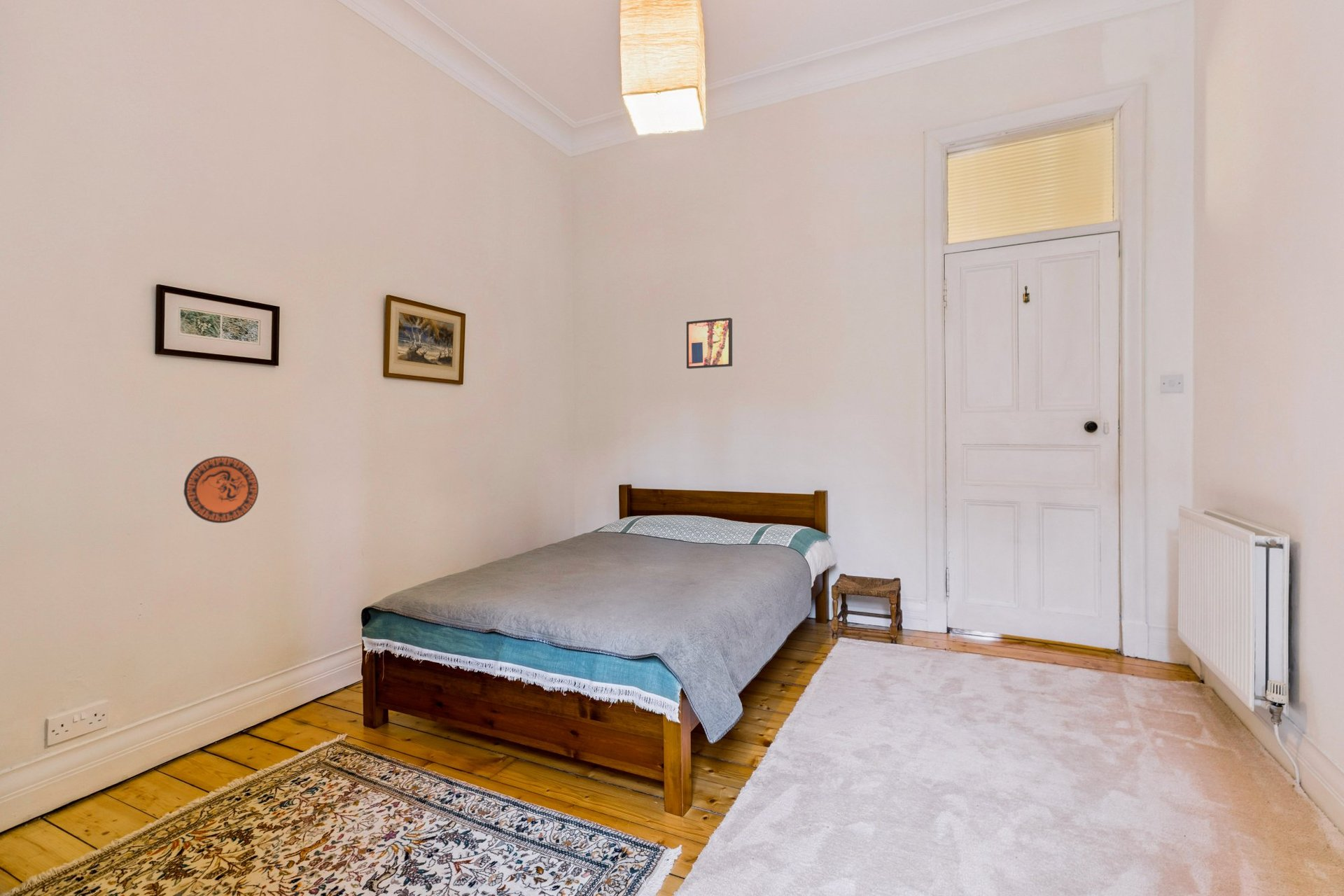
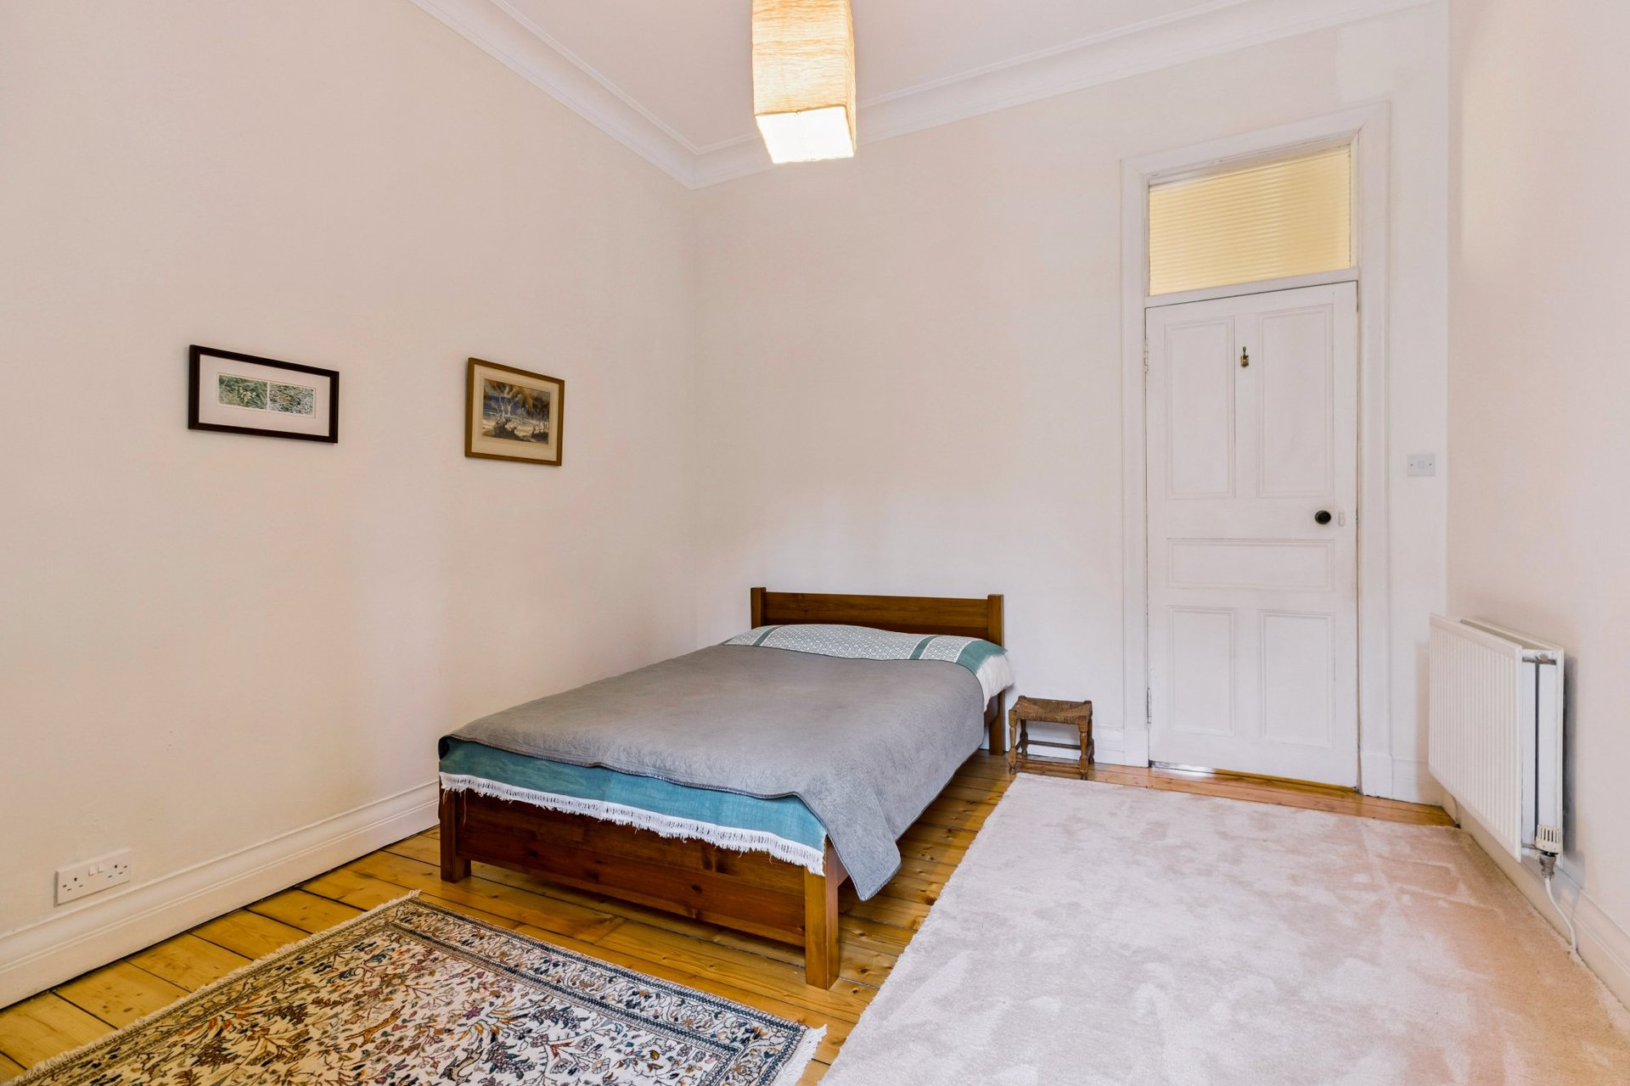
- wall art [686,317,733,370]
- decorative plate [183,456,259,524]
